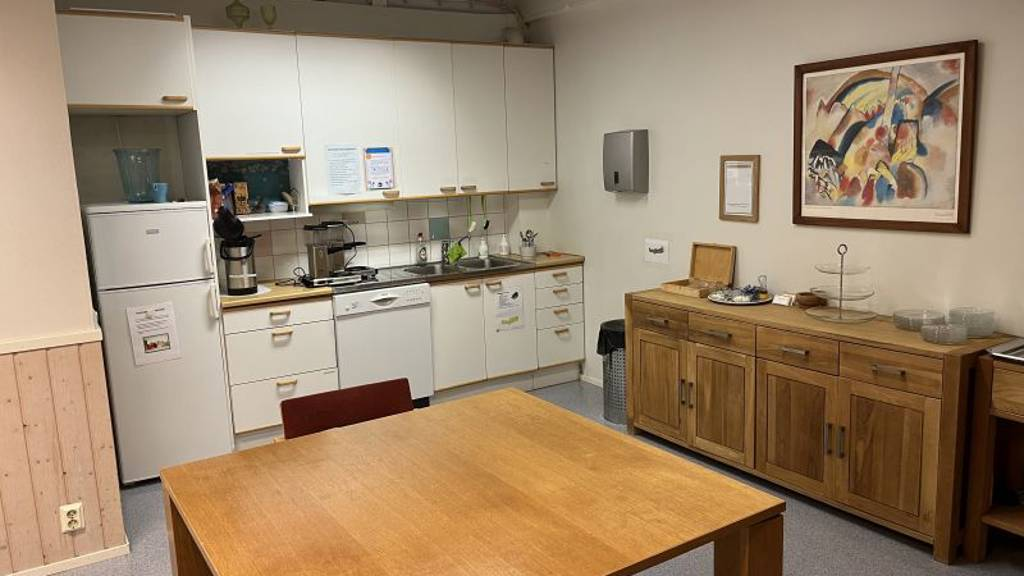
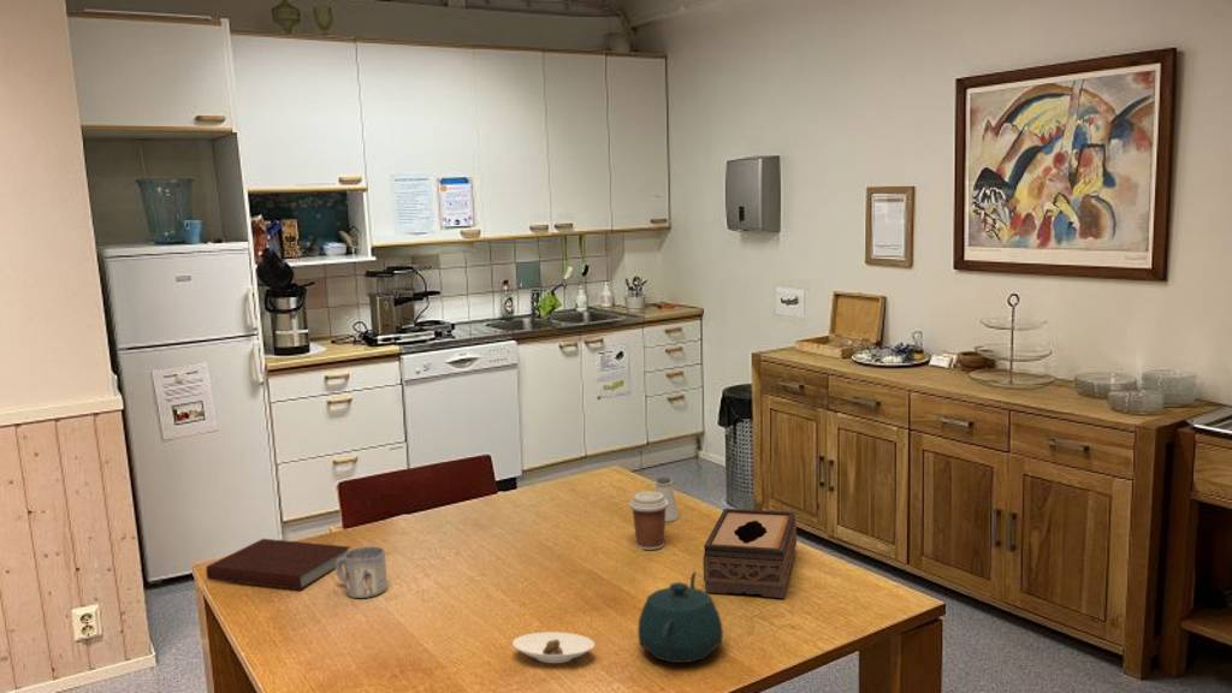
+ mug [334,545,389,599]
+ teapot [636,570,724,664]
+ notebook [205,538,351,591]
+ tissue box [701,508,798,599]
+ coffee cup [628,490,669,551]
+ saucer [511,630,596,664]
+ saltshaker [653,476,680,523]
